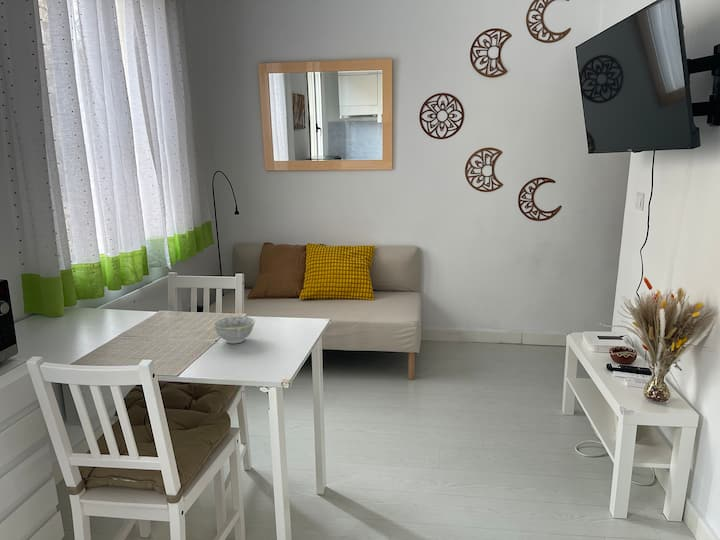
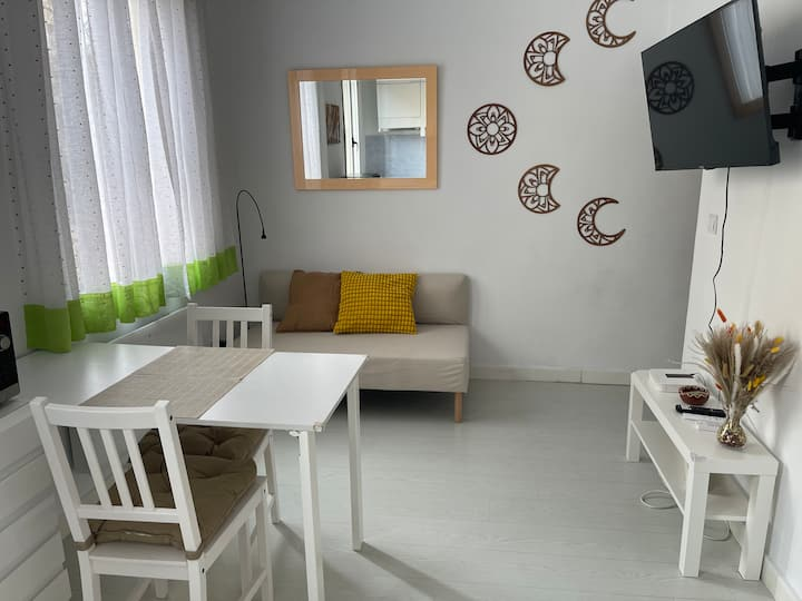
- bowl [212,315,256,344]
